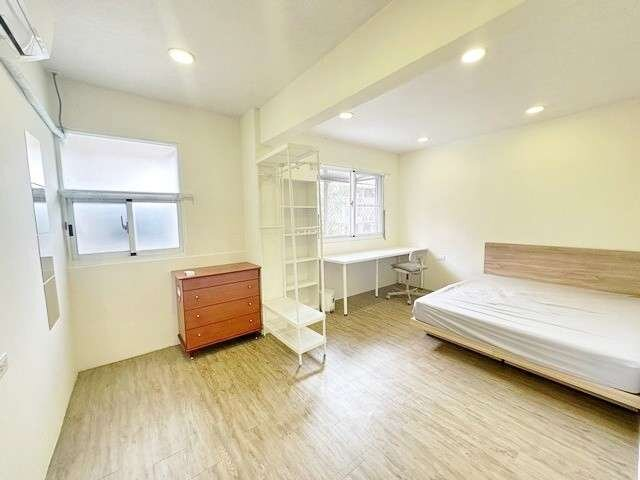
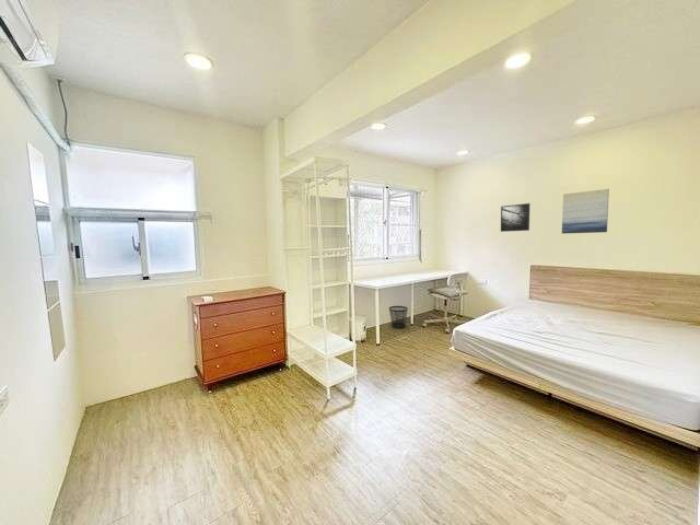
+ wastebasket [388,305,409,329]
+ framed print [500,202,530,233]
+ wall art [561,188,610,235]
